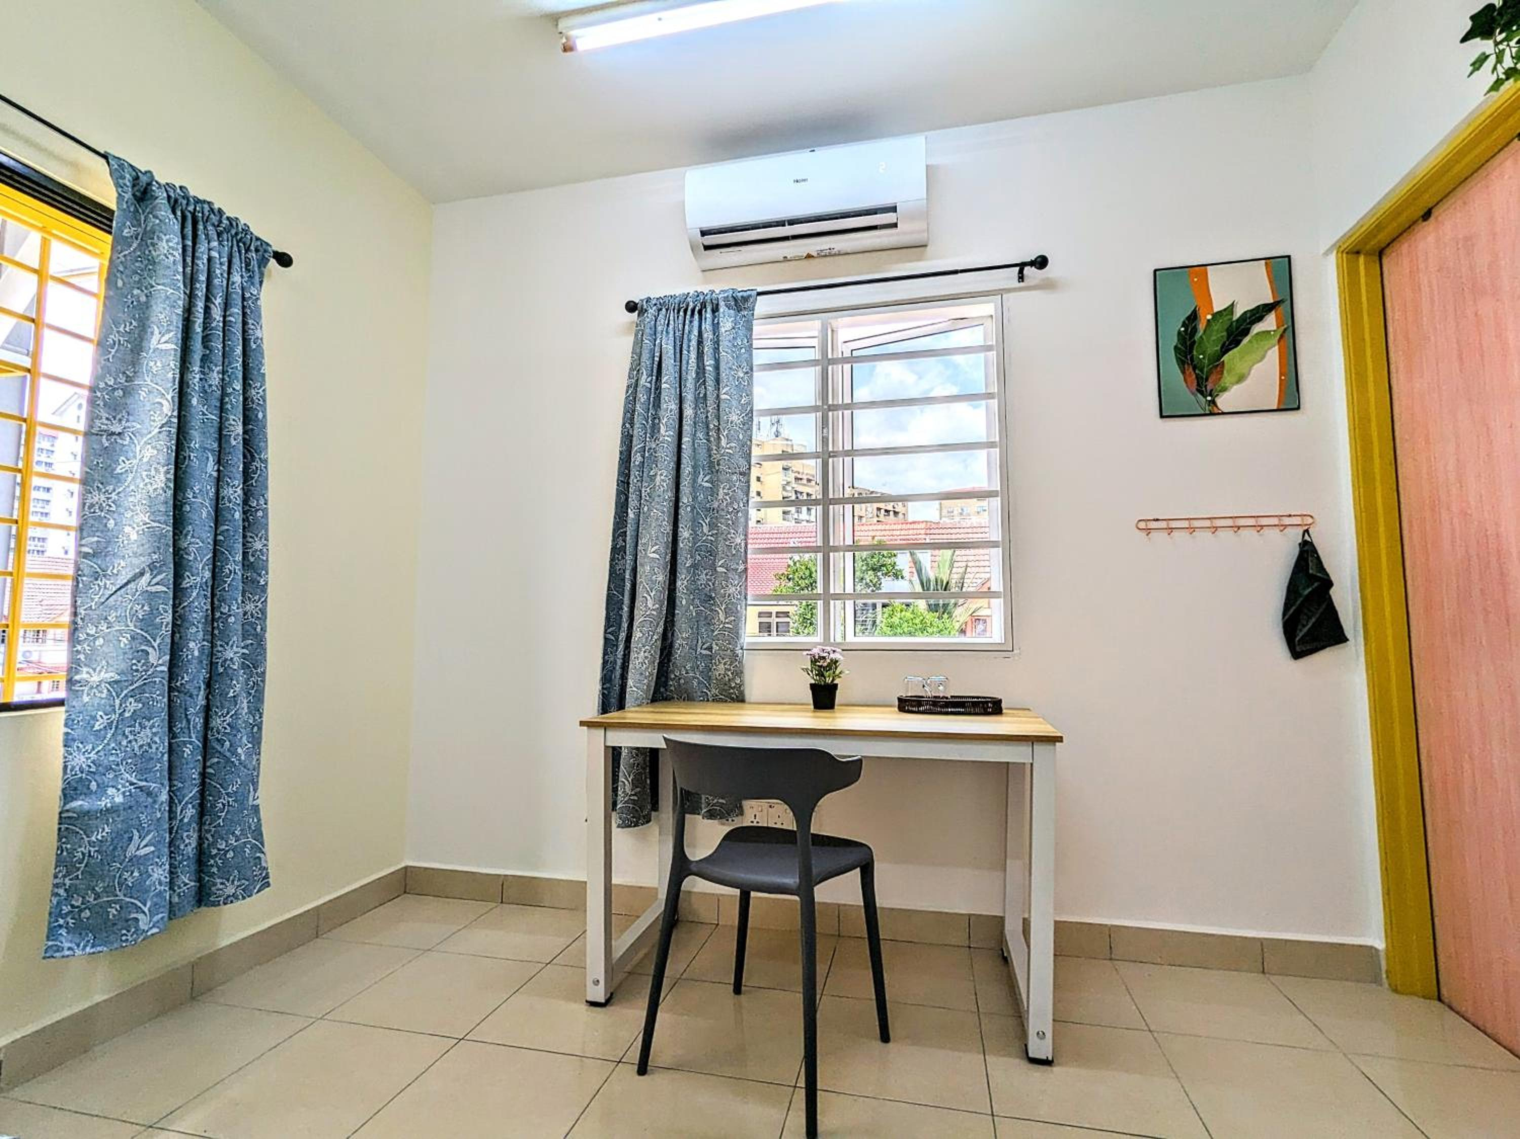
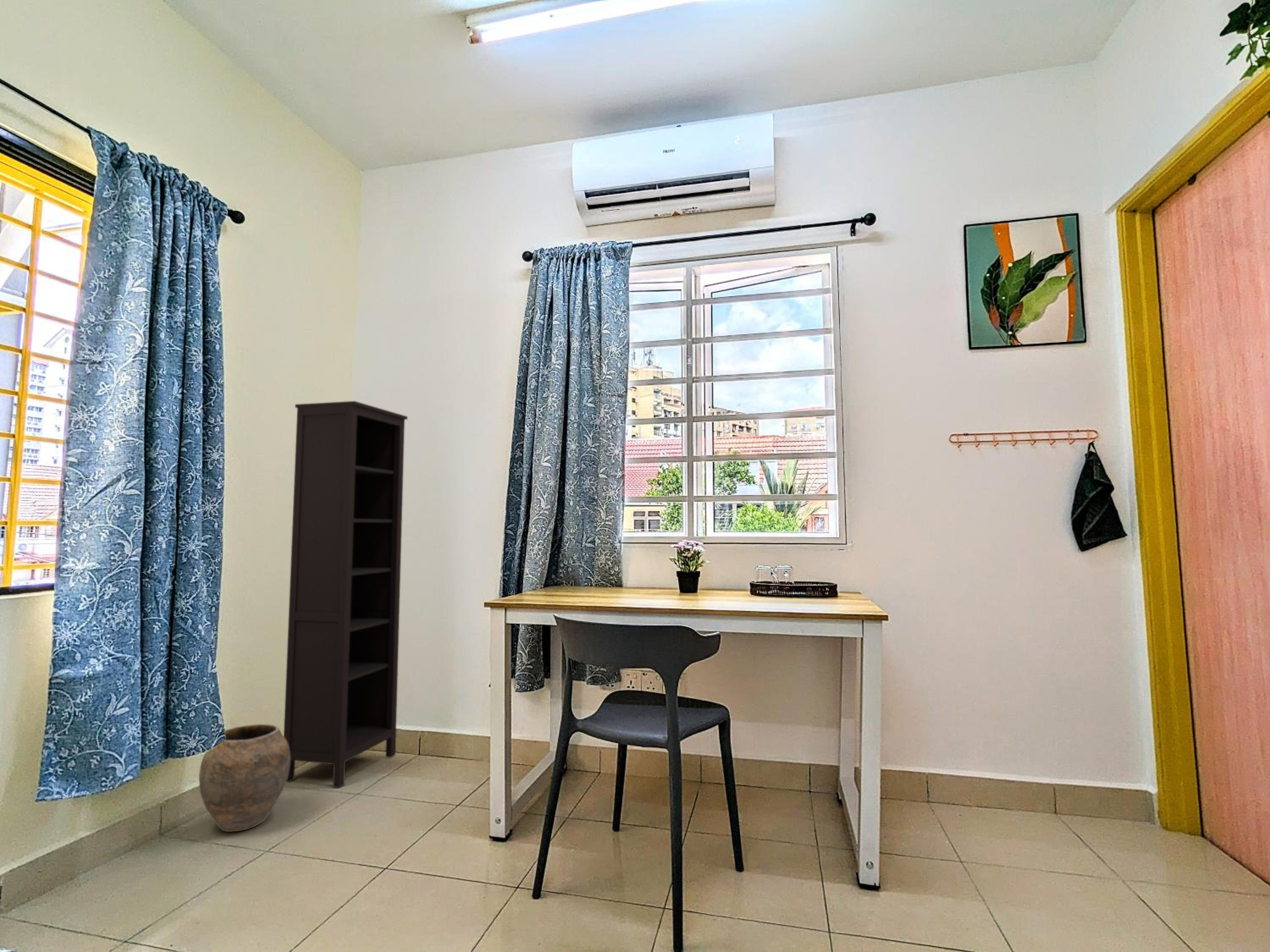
+ vase [199,724,290,832]
+ bookcase [283,401,408,789]
